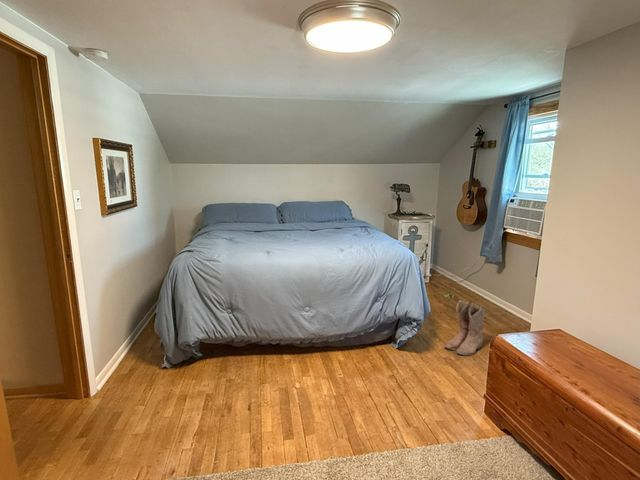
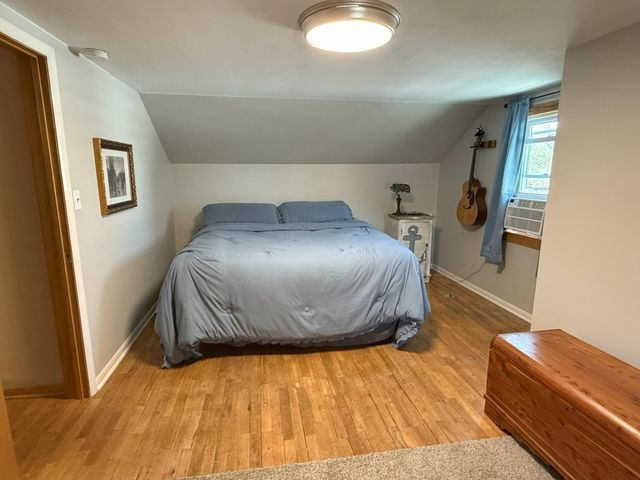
- boots [443,299,487,356]
